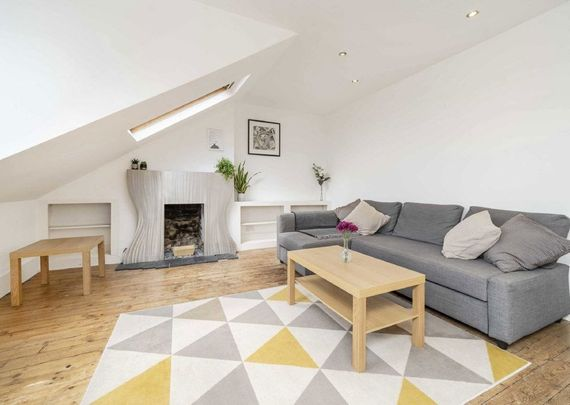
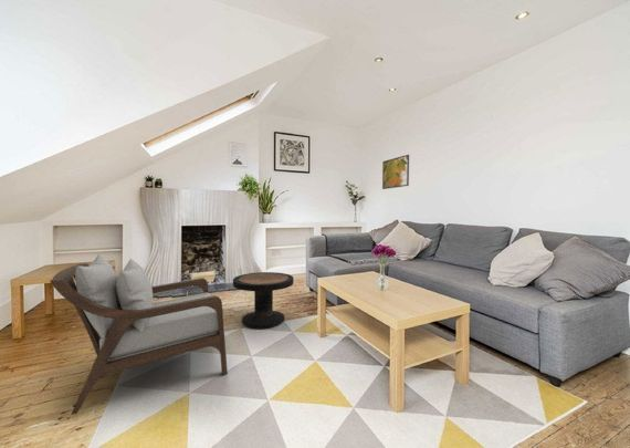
+ side table [232,271,295,330]
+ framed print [381,154,410,190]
+ armchair [49,253,229,416]
